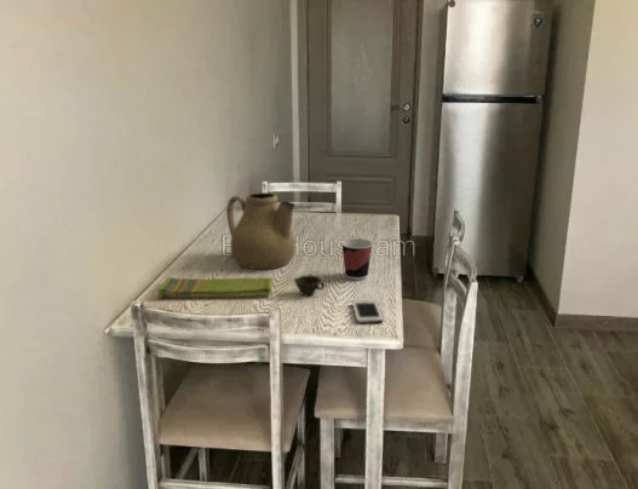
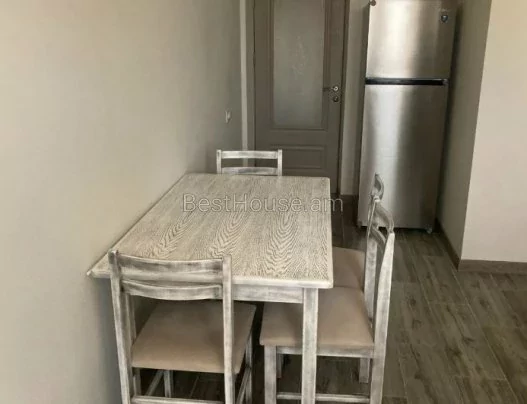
- cell phone [351,299,385,324]
- cup [293,274,326,297]
- cup [340,237,374,281]
- dish towel [157,276,274,299]
- teapot [225,191,297,270]
